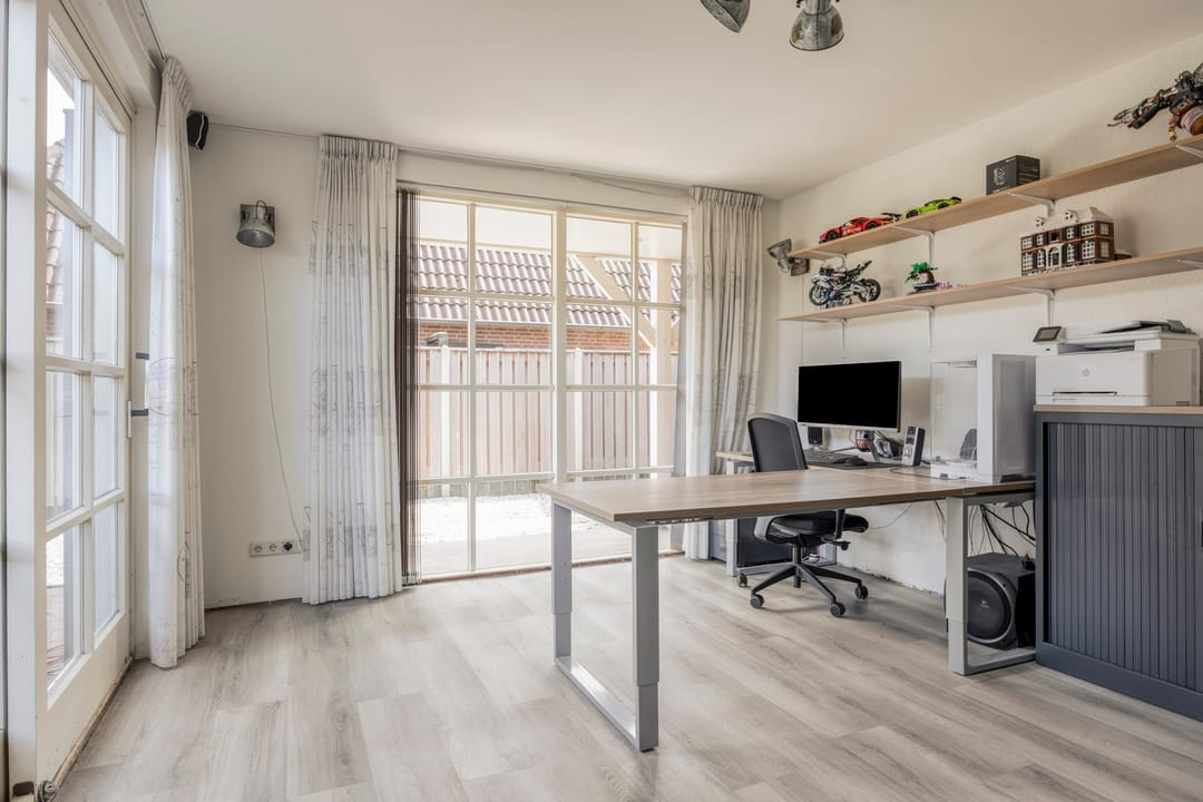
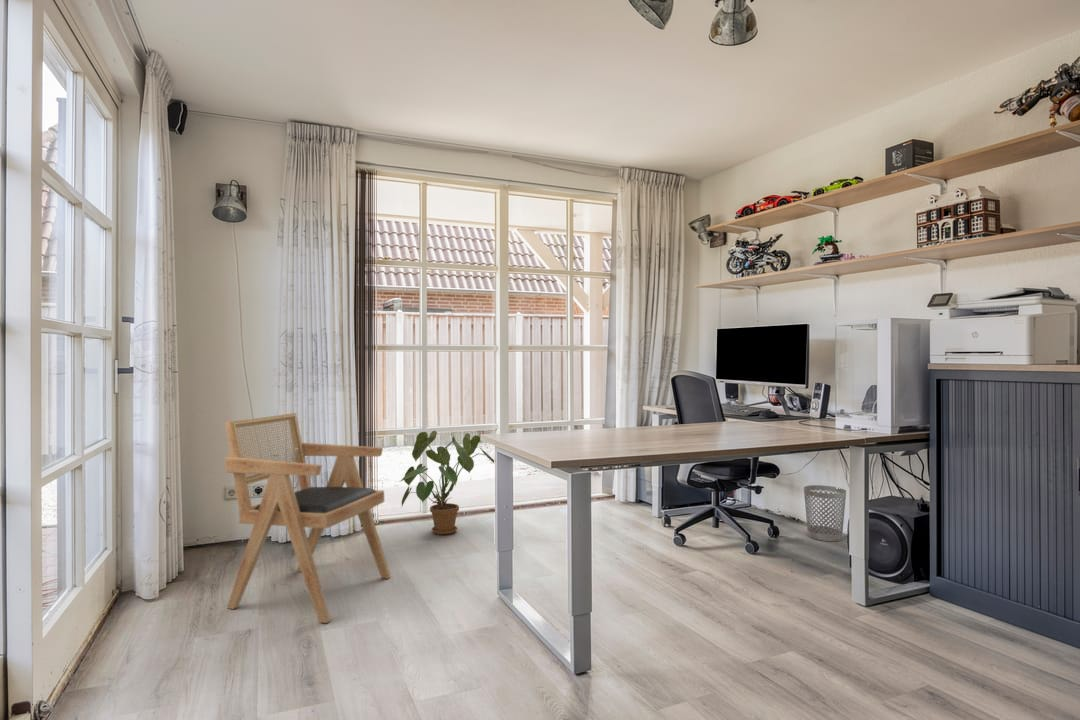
+ armchair [224,412,392,624]
+ house plant [398,430,495,535]
+ wastebasket [803,484,847,542]
